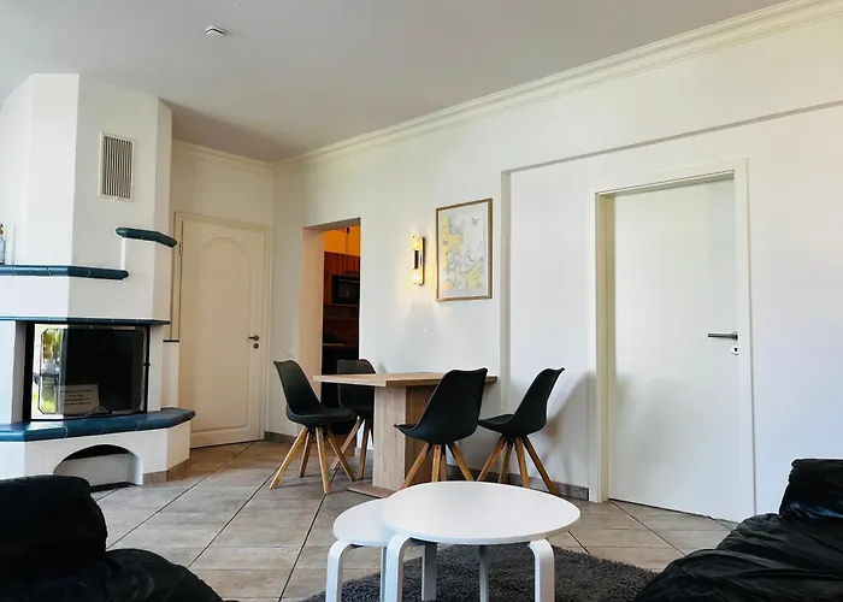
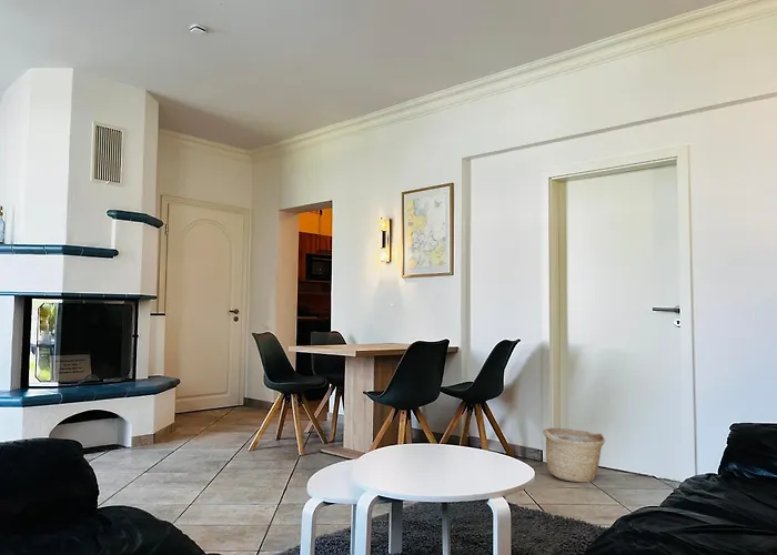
+ basket [542,427,606,484]
